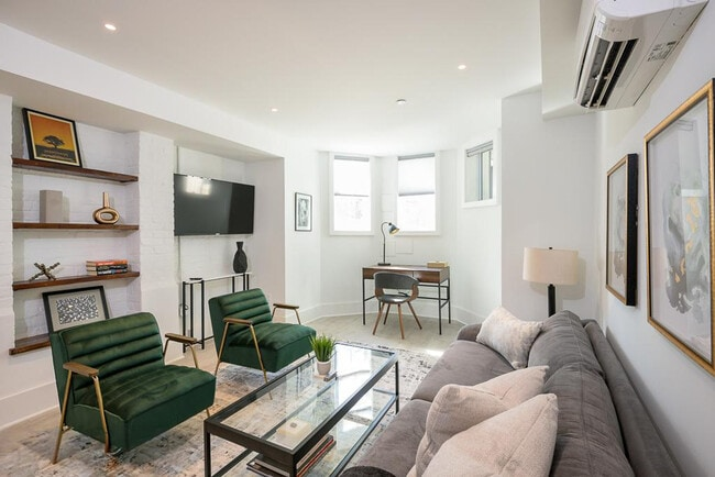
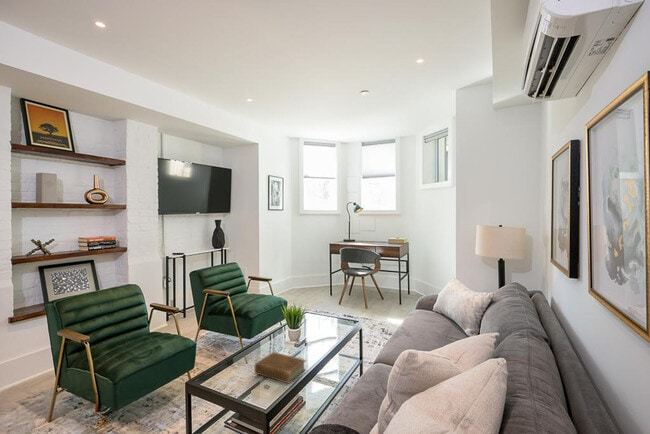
+ book [254,351,307,385]
